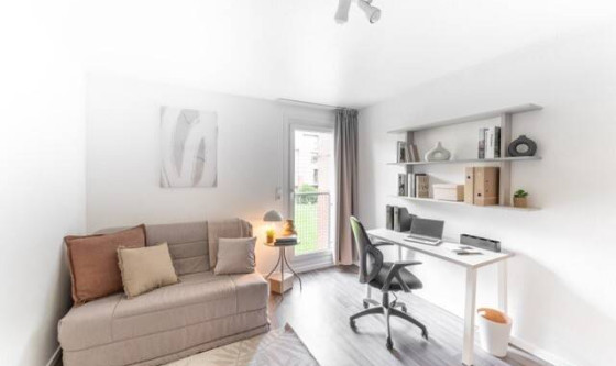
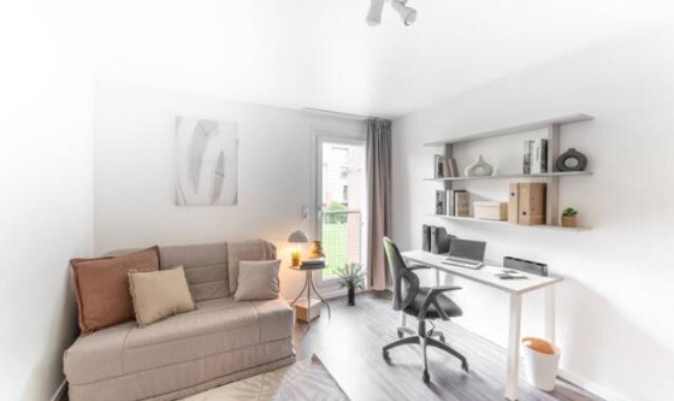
+ potted plant [331,261,372,307]
